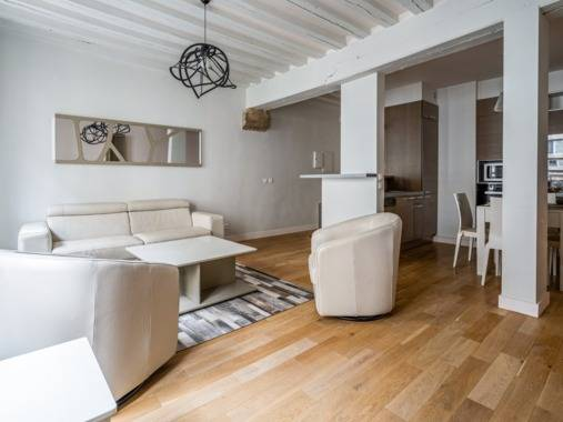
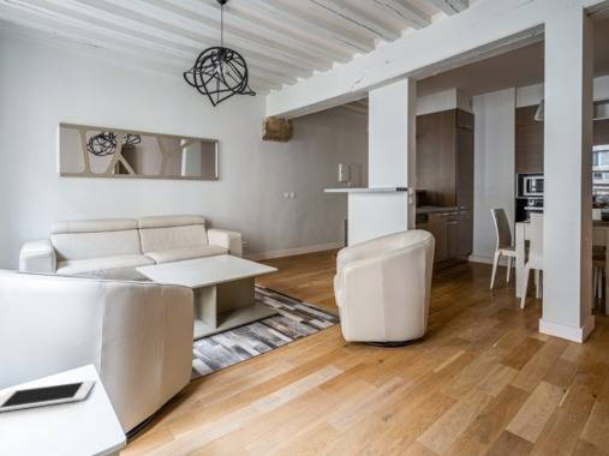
+ cell phone [0,379,96,413]
